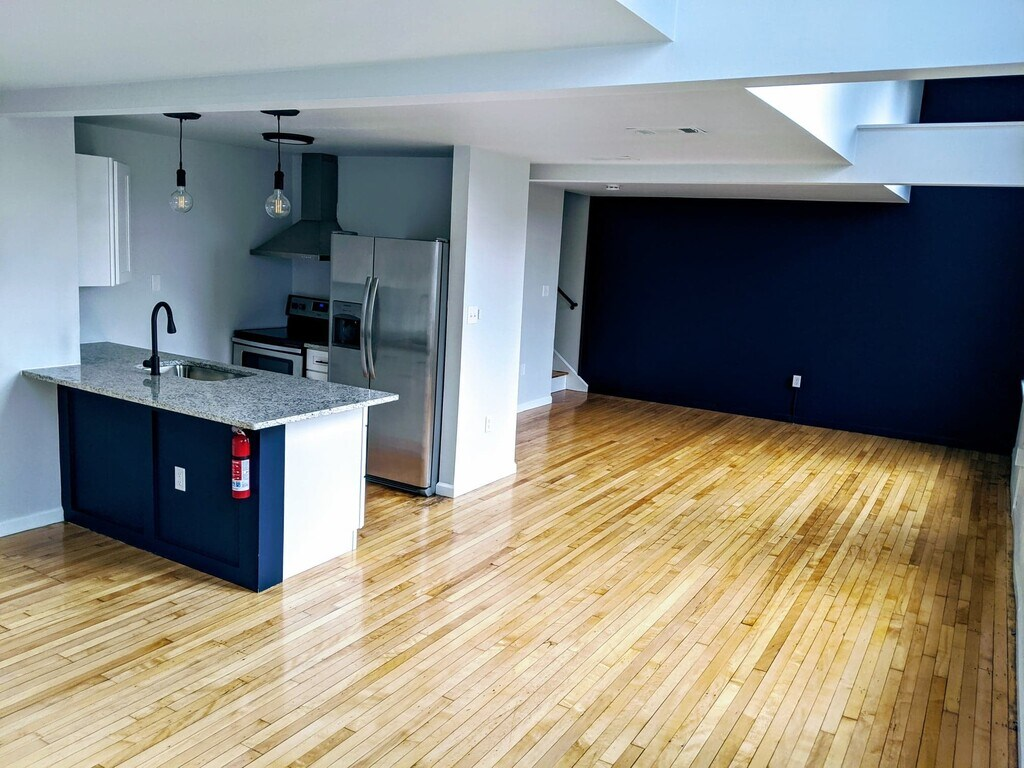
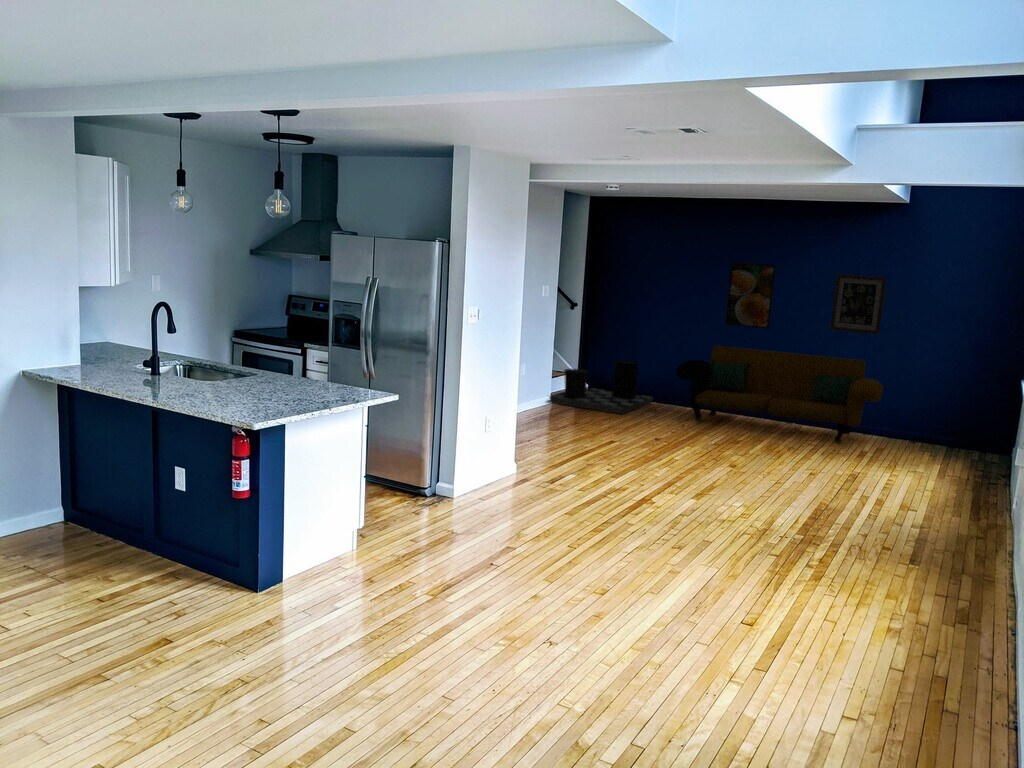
+ wall art [829,273,887,335]
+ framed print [725,261,777,330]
+ waste bin [544,359,654,415]
+ sofa [675,345,884,443]
